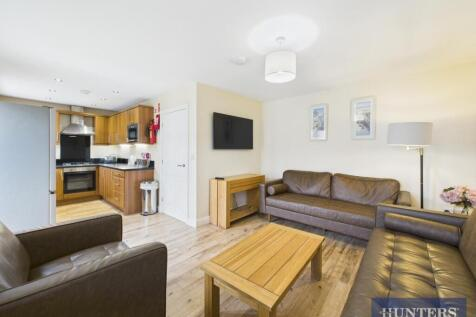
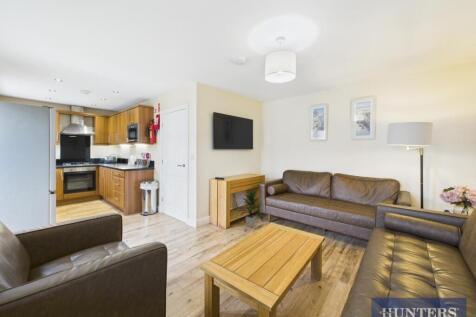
+ indoor plant [237,189,264,228]
